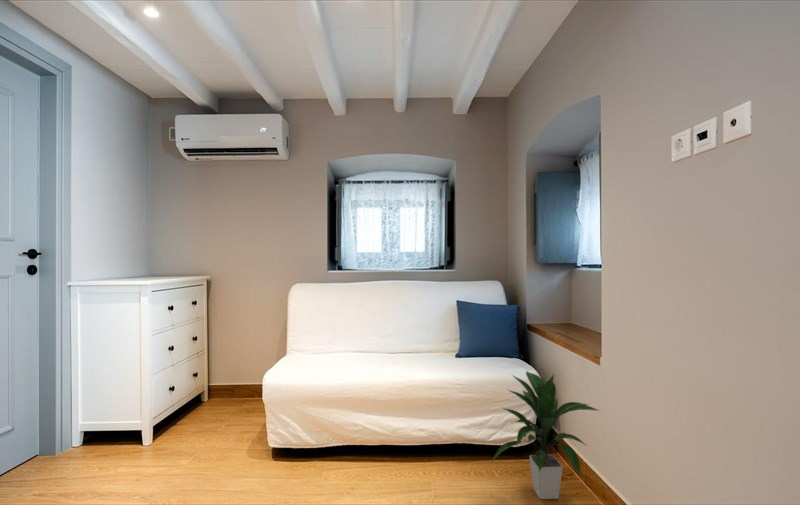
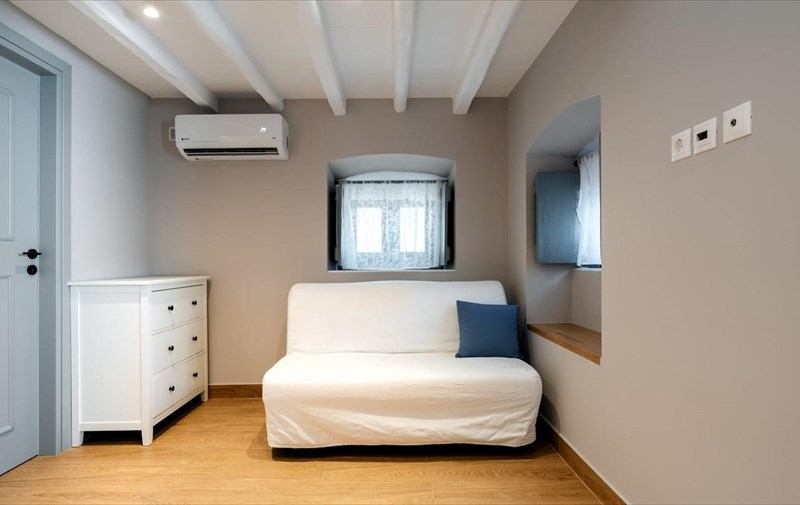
- indoor plant [490,370,602,500]
